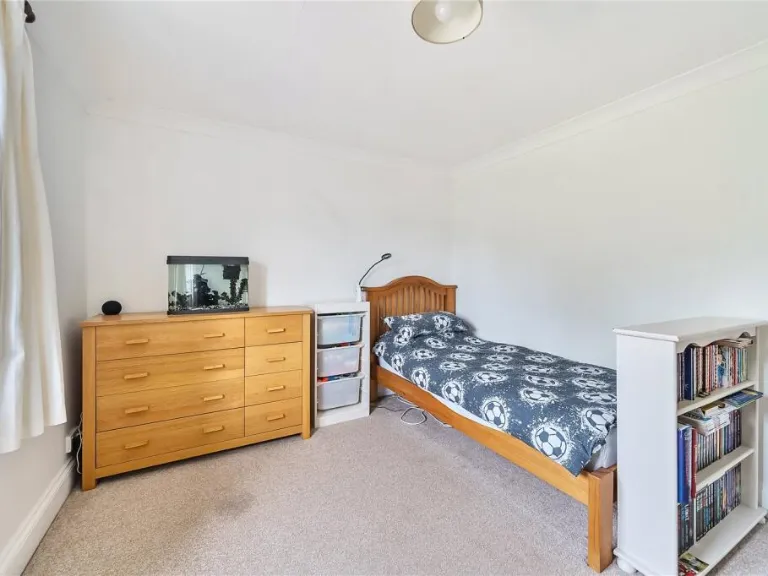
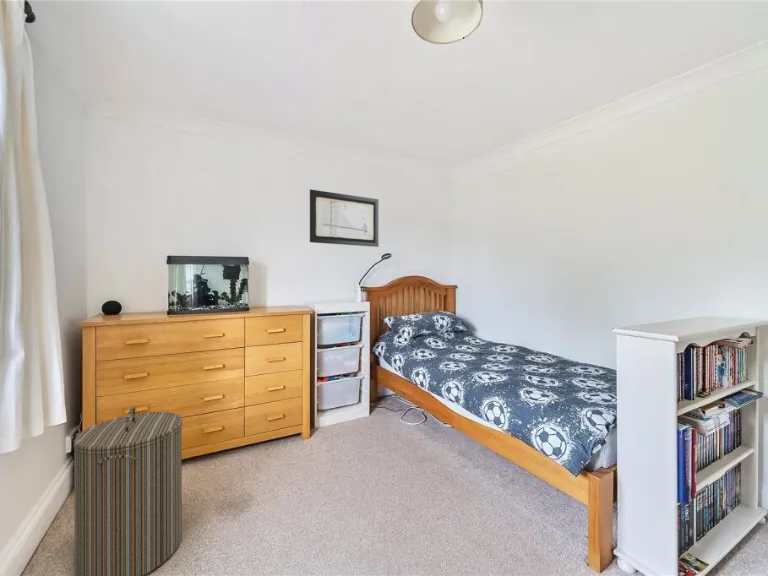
+ laundry hamper [72,406,183,576]
+ wall art [309,188,379,248]
